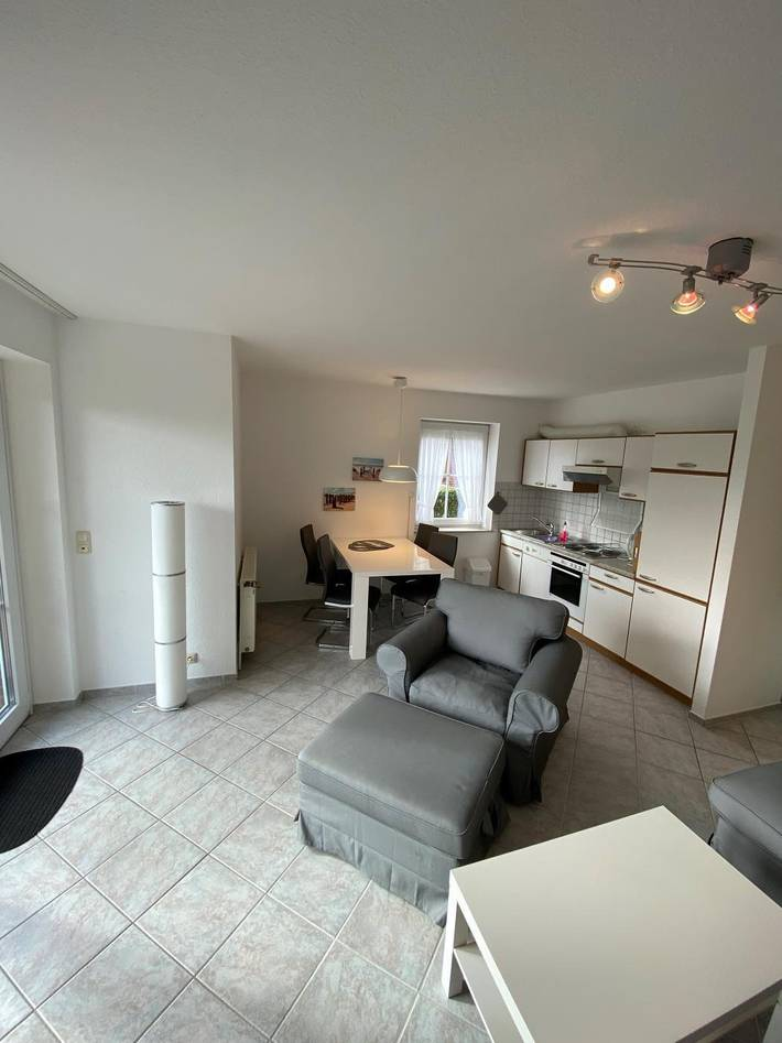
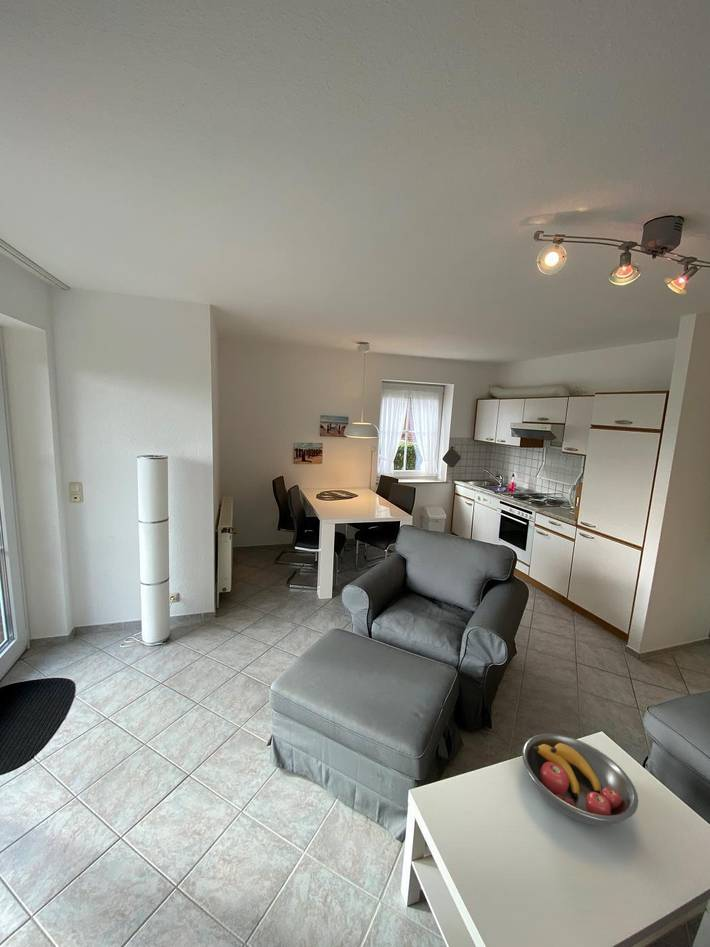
+ fruit bowl [521,733,639,827]
